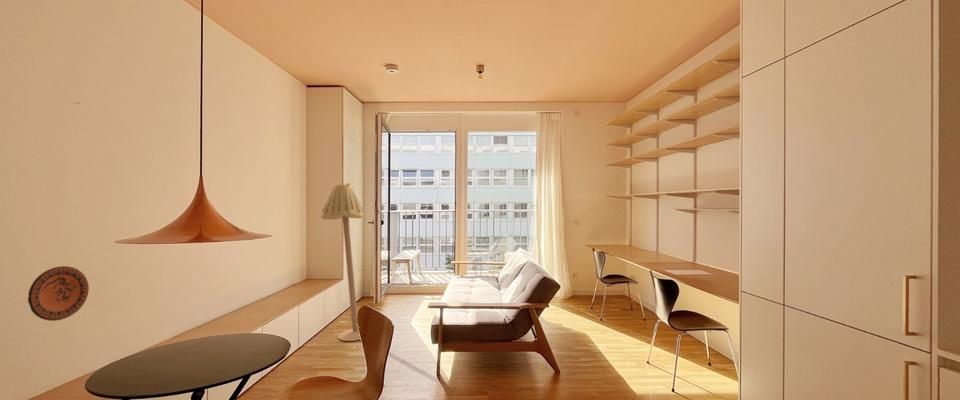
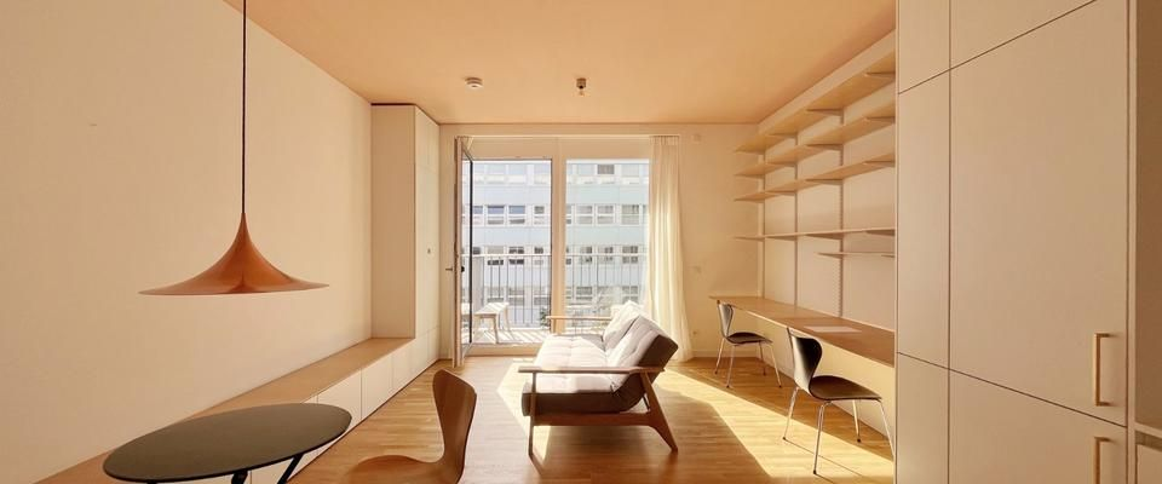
- decorative plate [27,265,90,322]
- floor lamp [320,182,364,342]
